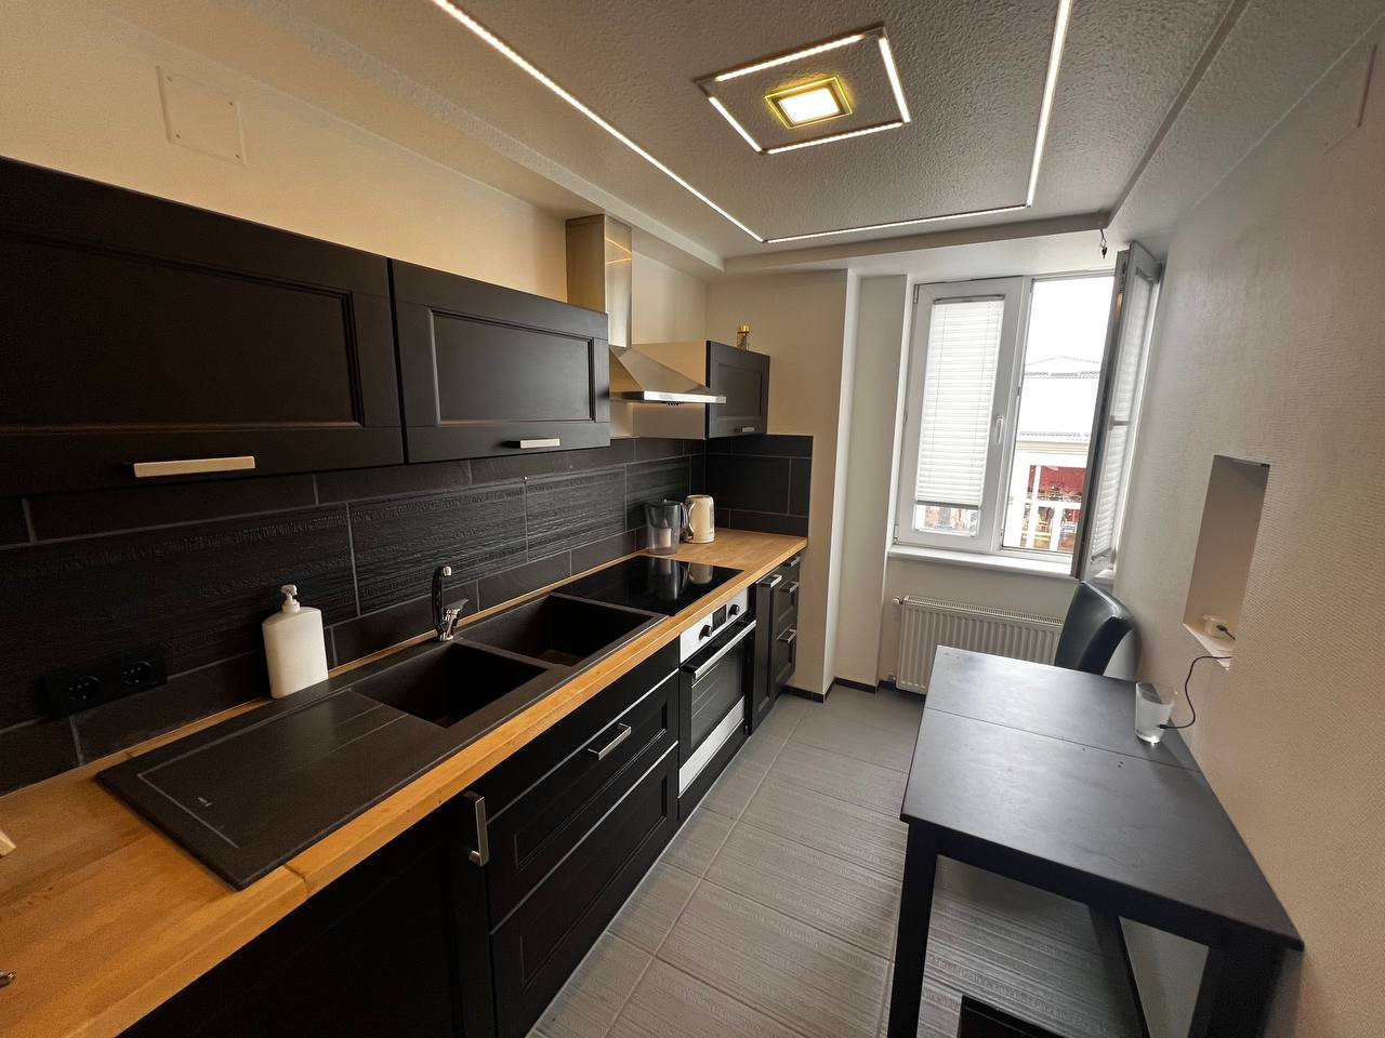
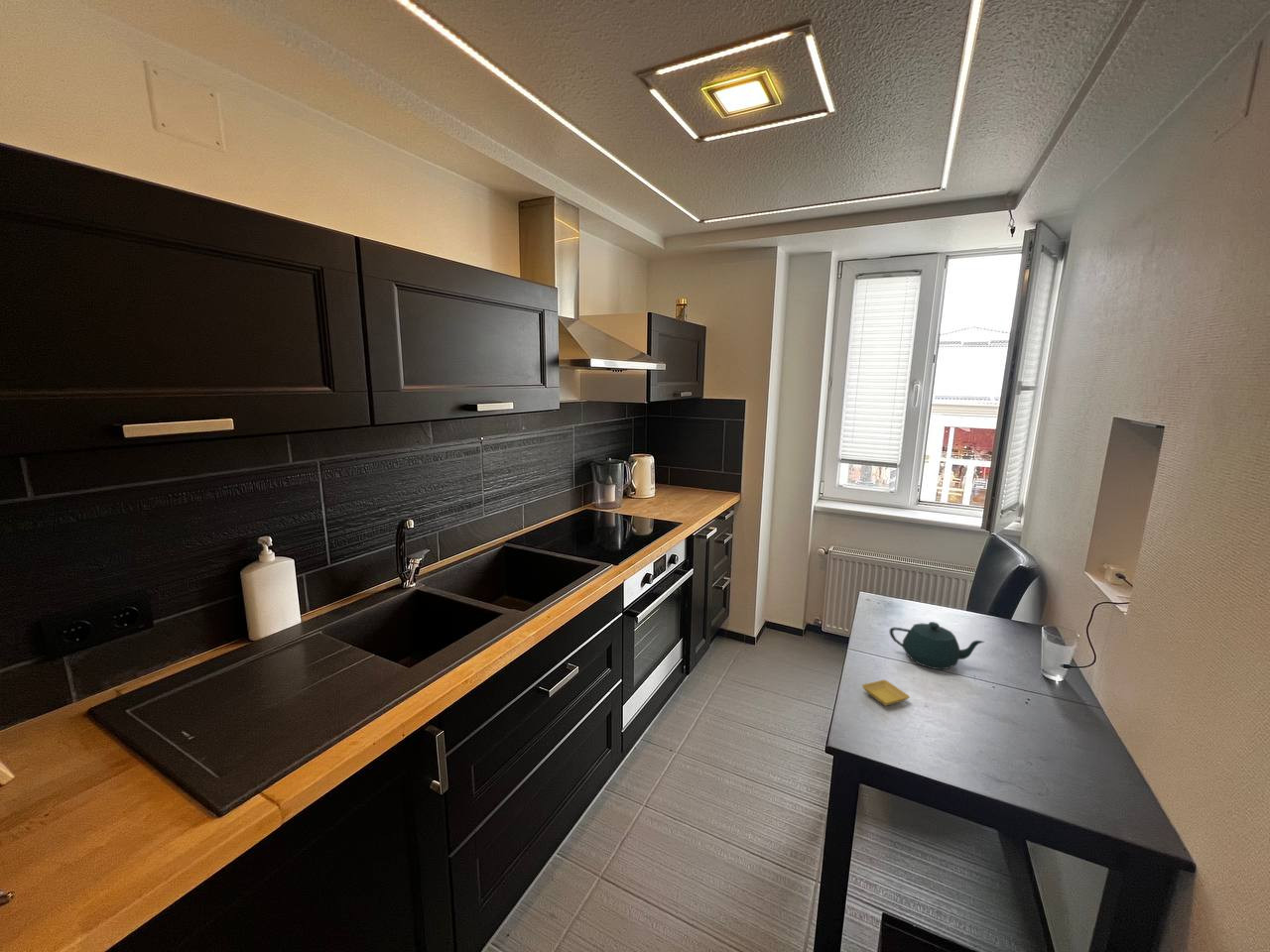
+ saucer [861,678,911,707]
+ teapot [888,621,986,670]
